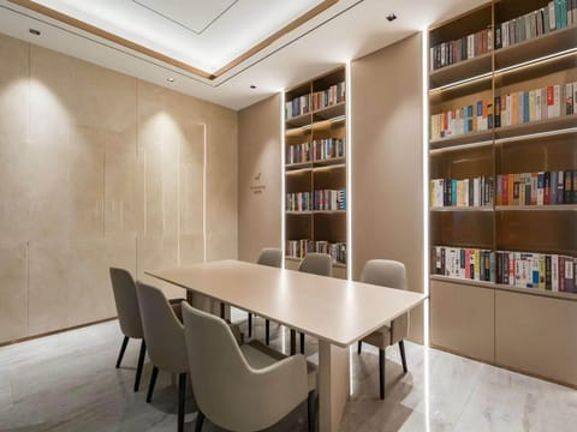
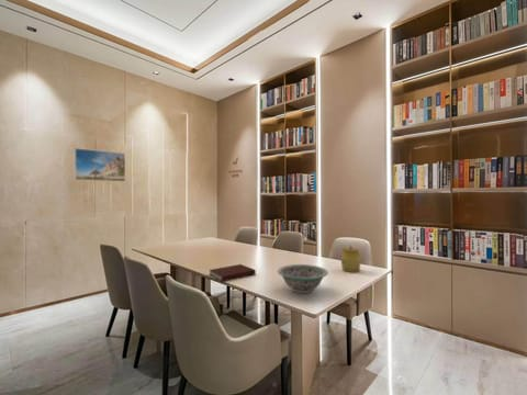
+ notebook [209,263,257,283]
+ decorative bowl [277,263,329,294]
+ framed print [74,147,126,182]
+ jar [340,244,361,273]
